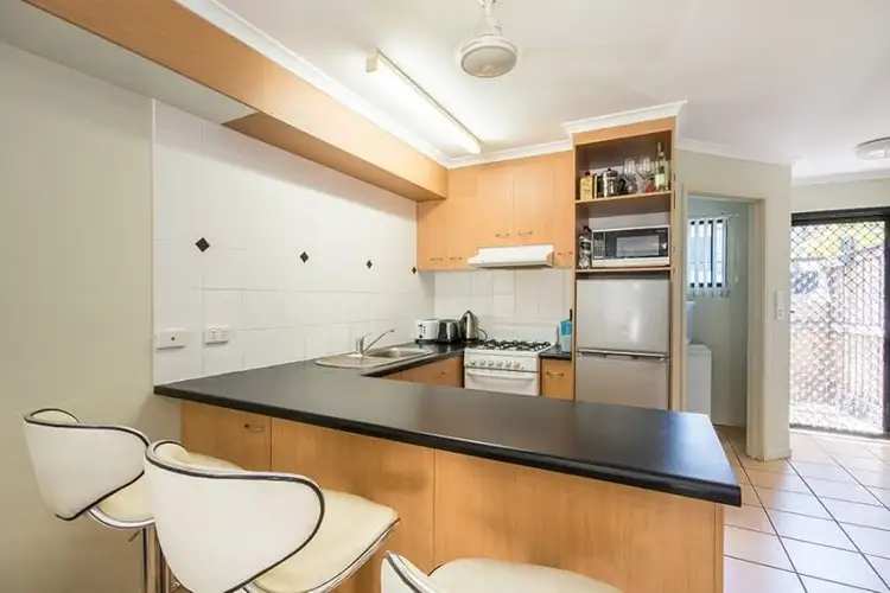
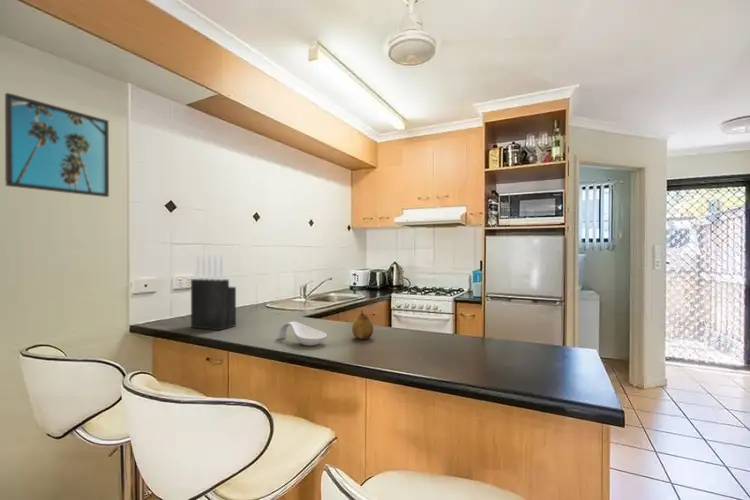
+ spoon rest [276,321,328,347]
+ knife block [190,254,237,331]
+ fruit [351,310,374,340]
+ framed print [4,92,110,198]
